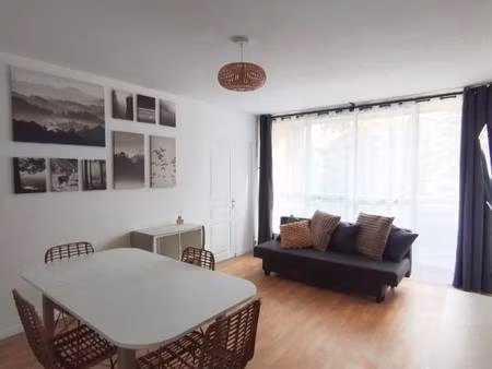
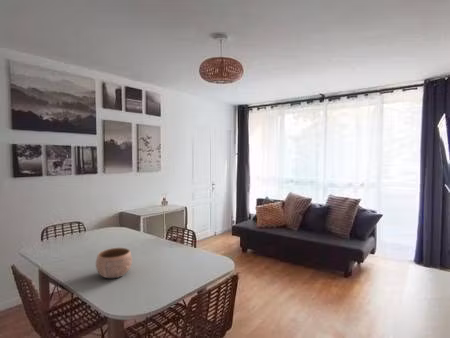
+ bowl [95,247,133,279]
